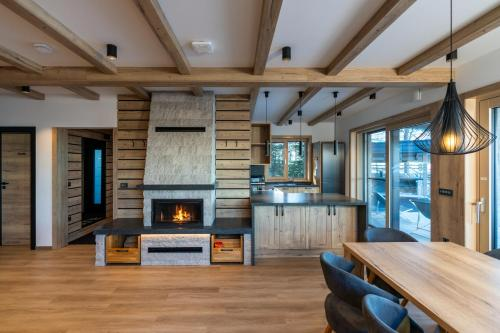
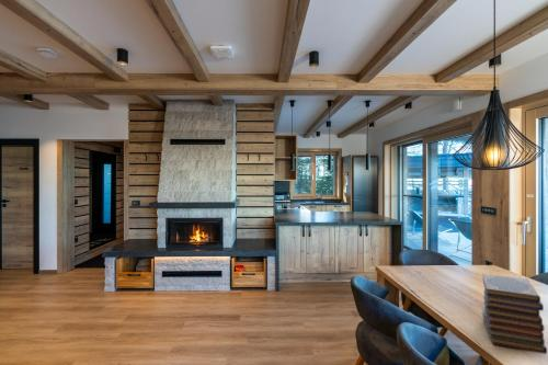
+ book stack [481,273,548,355]
